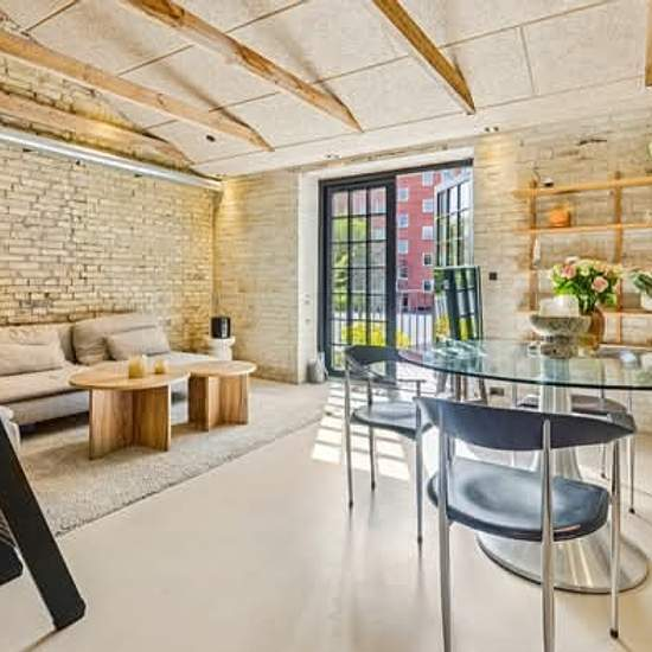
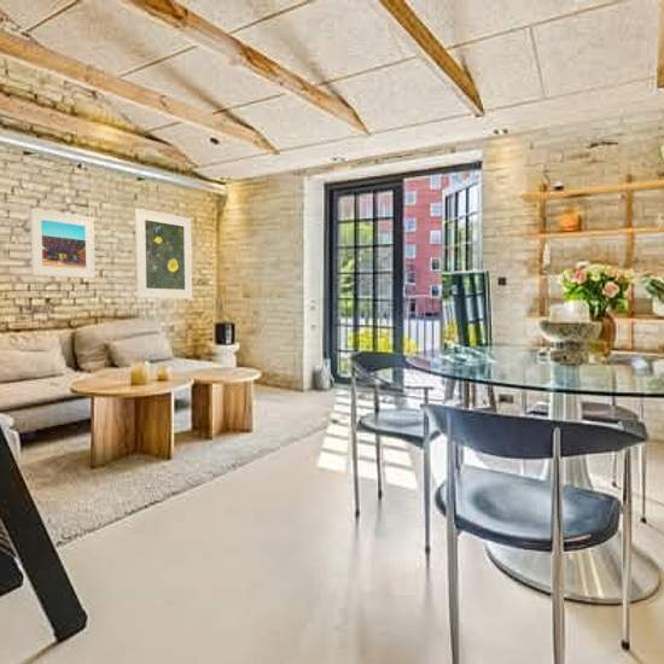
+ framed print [134,208,193,301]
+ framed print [29,208,97,280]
